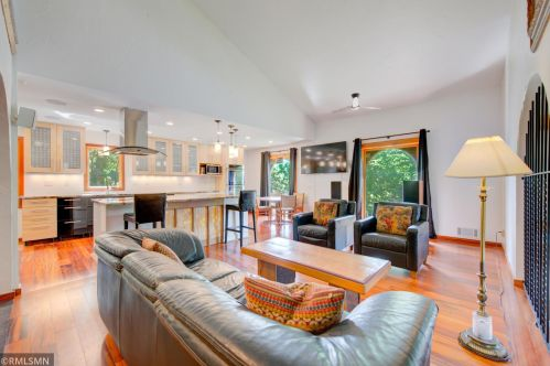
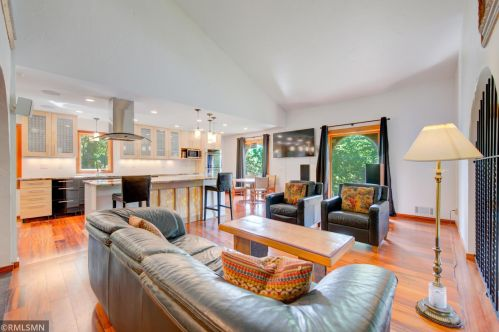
- ceiling fan [331,92,382,115]
